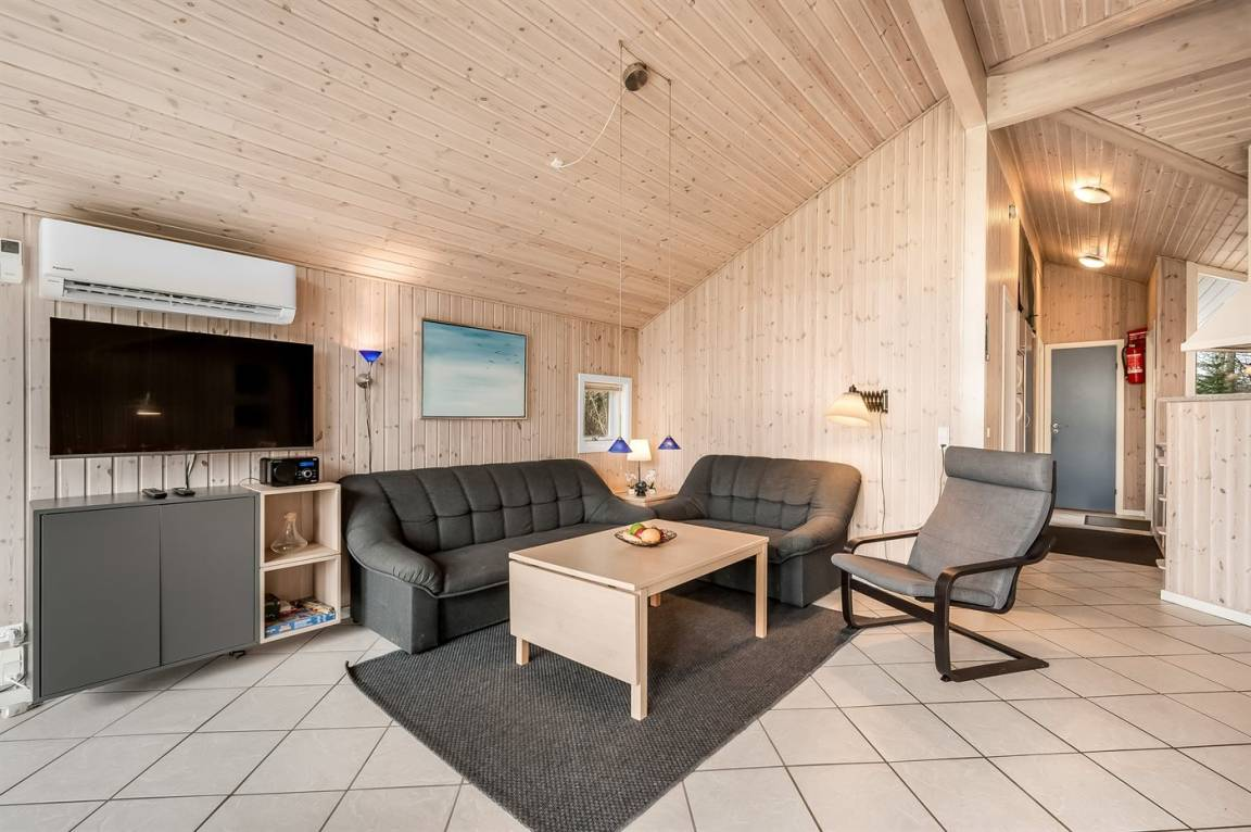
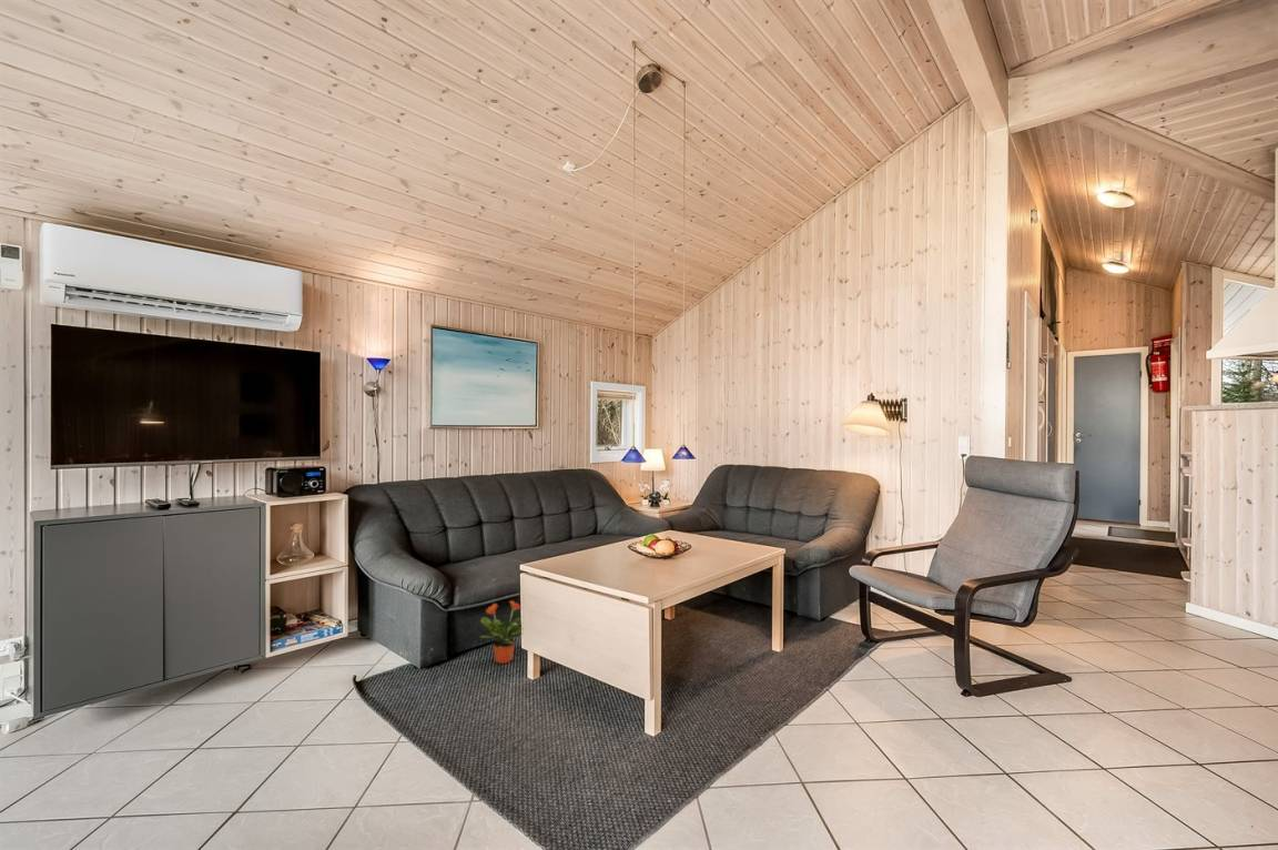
+ potted plant [478,599,523,665]
